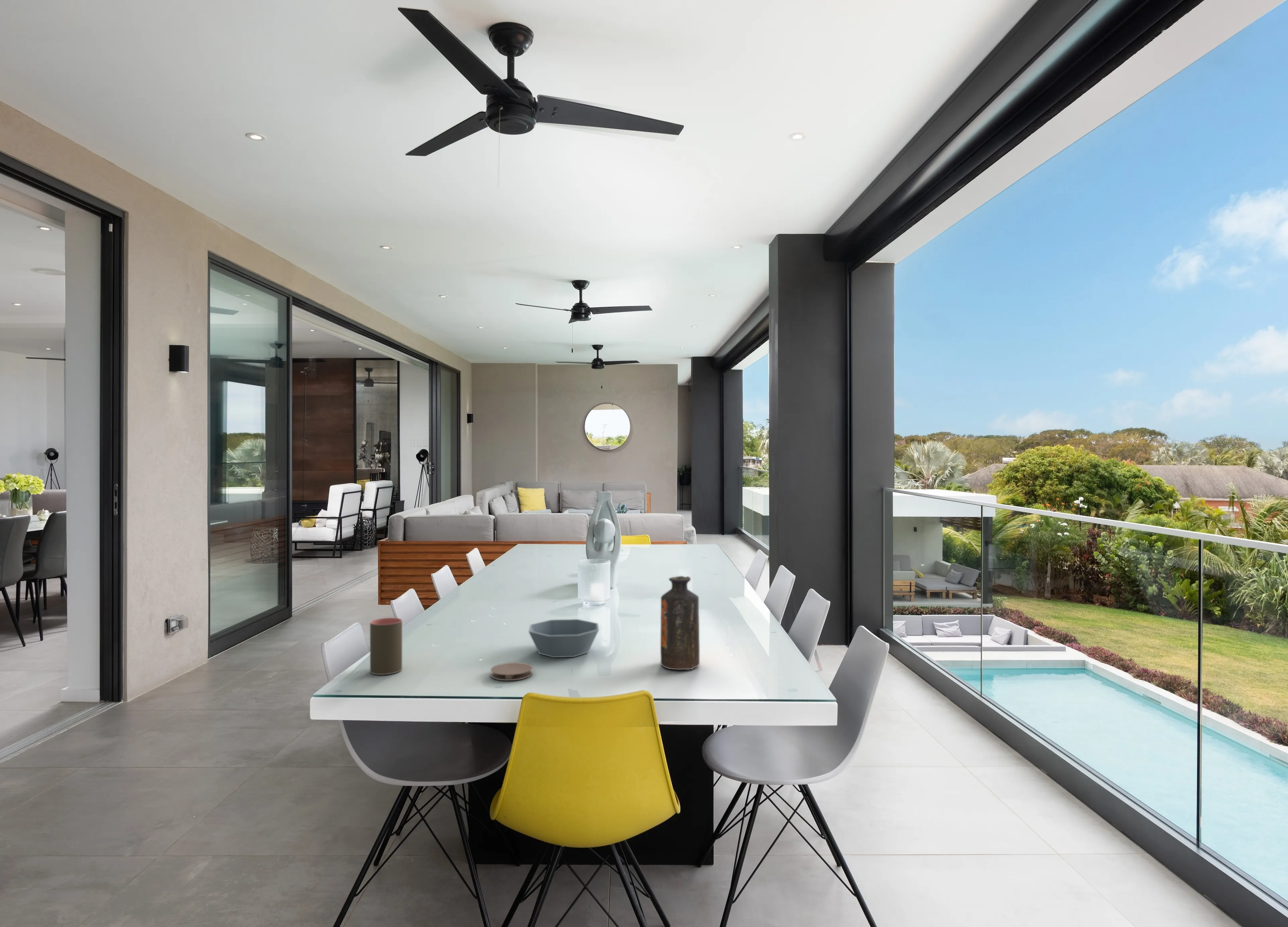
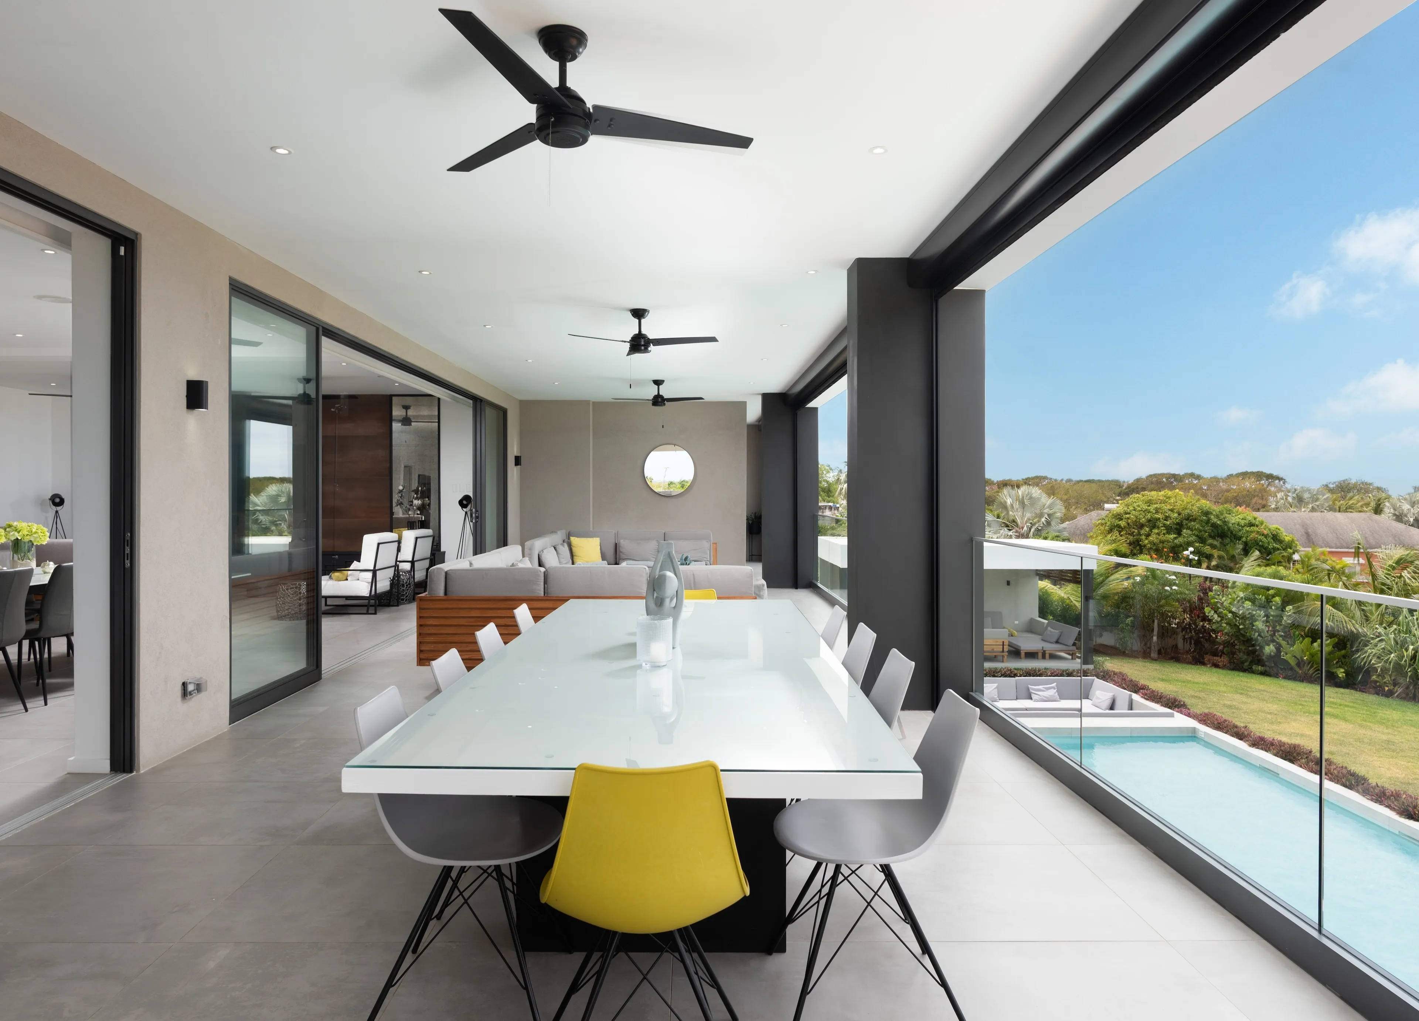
- bottle [660,576,700,670]
- bowl [528,619,599,658]
- cup [370,617,403,675]
- coaster [490,662,533,681]
